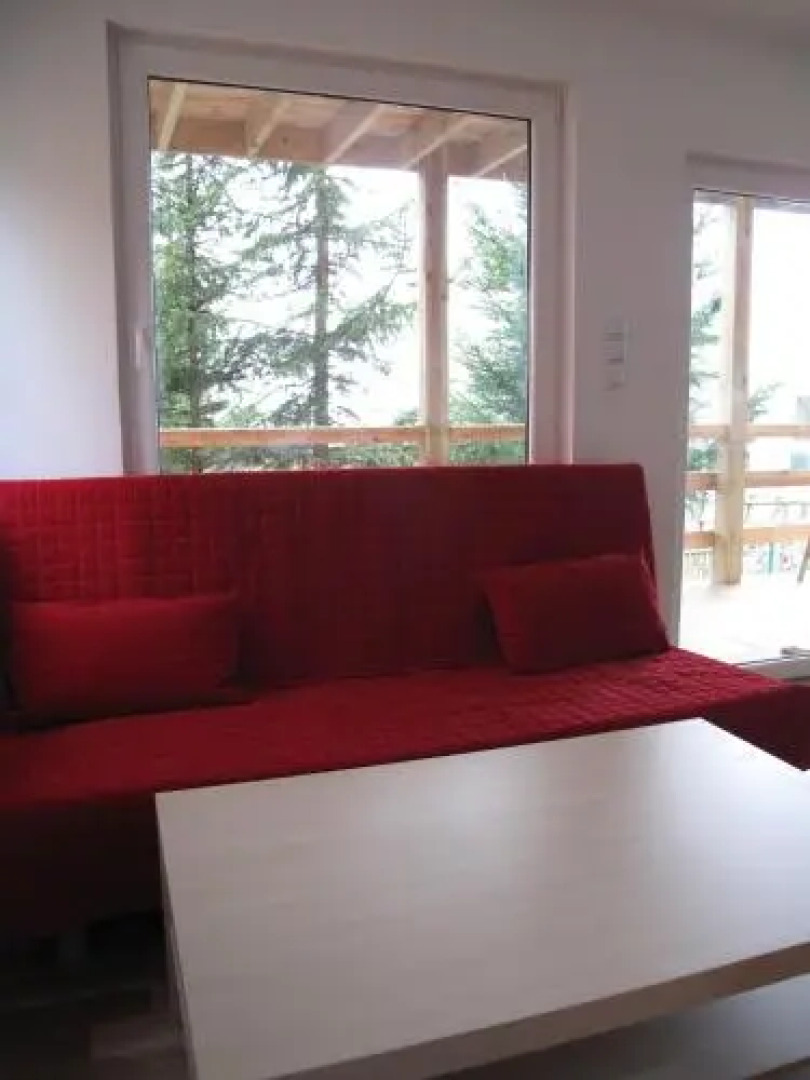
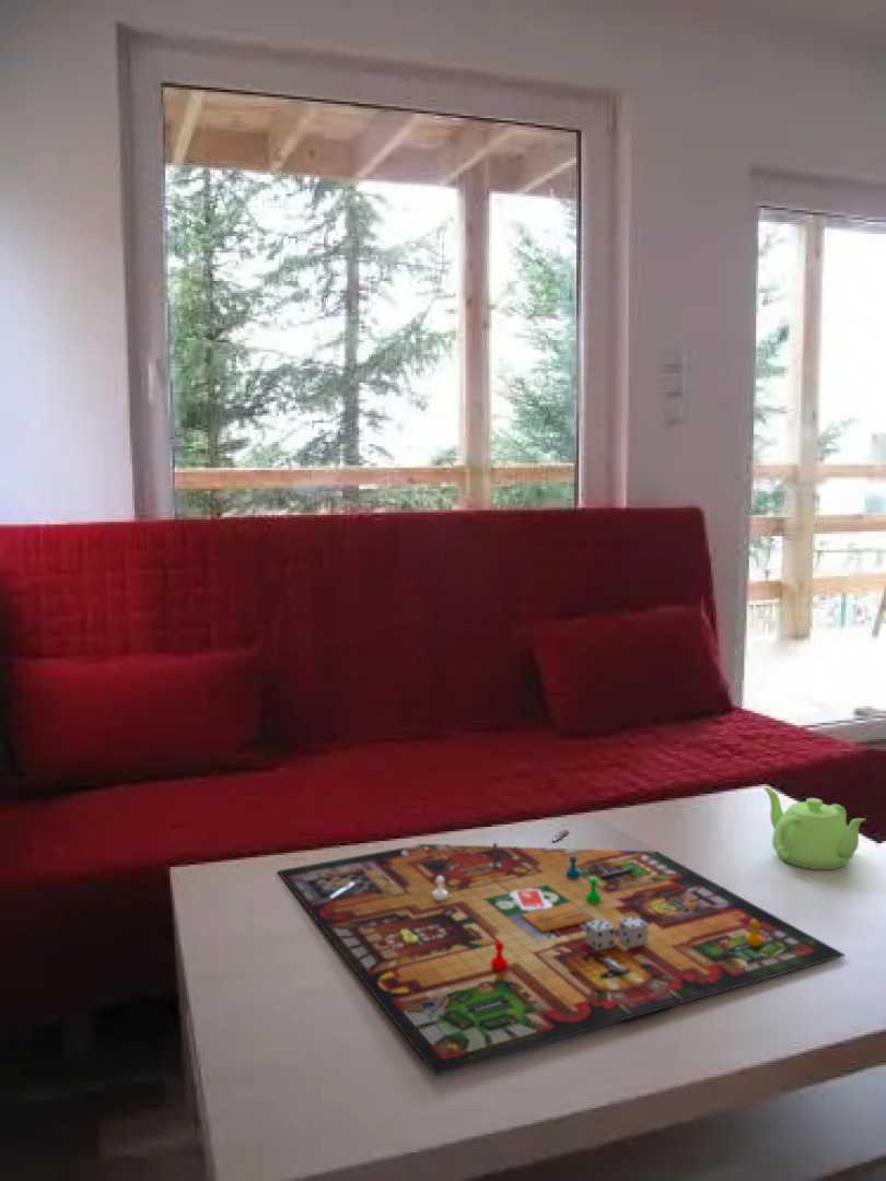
+ teapot [762,786,866,870]
+ gameboard [277,828,847,1076]
